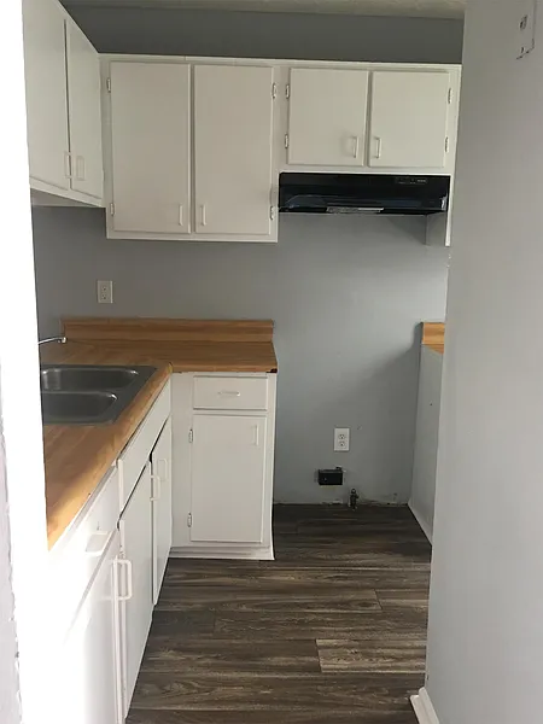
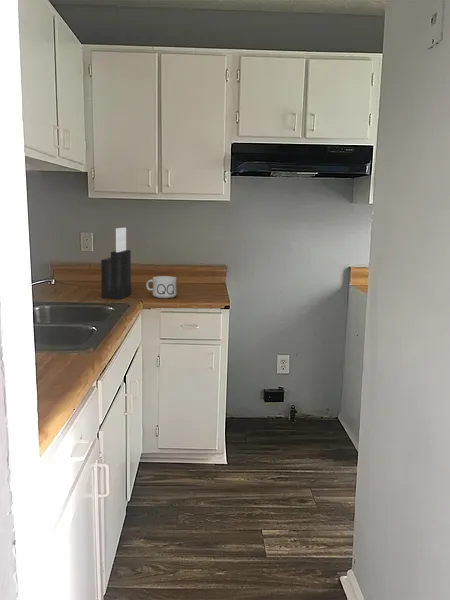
+ knife block [100,227,132,300]
+ mug [145,275,177,299]
